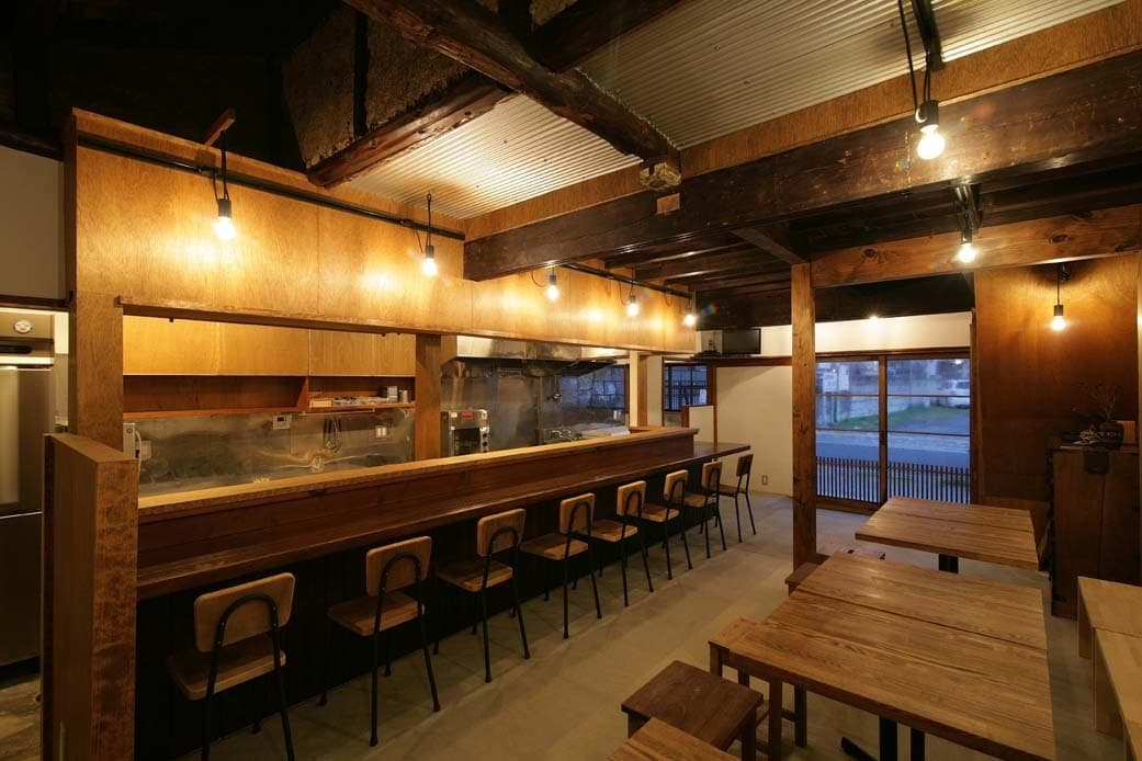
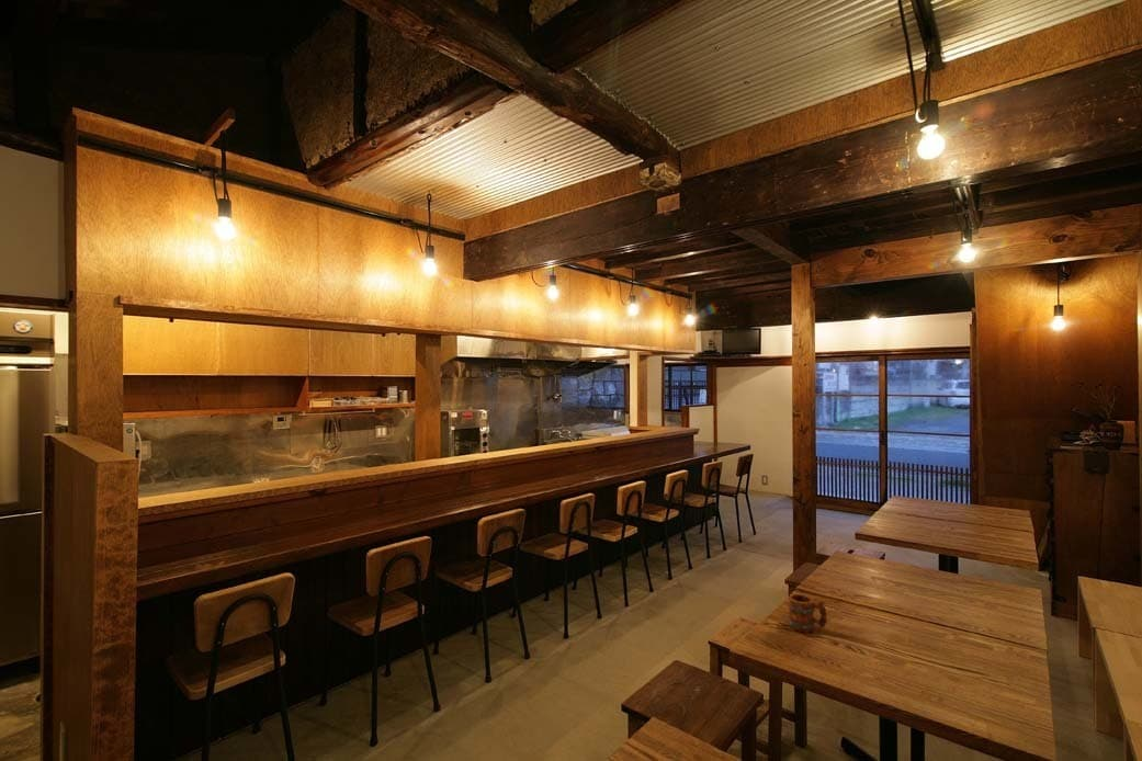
+ mug [787,593,828,633]
